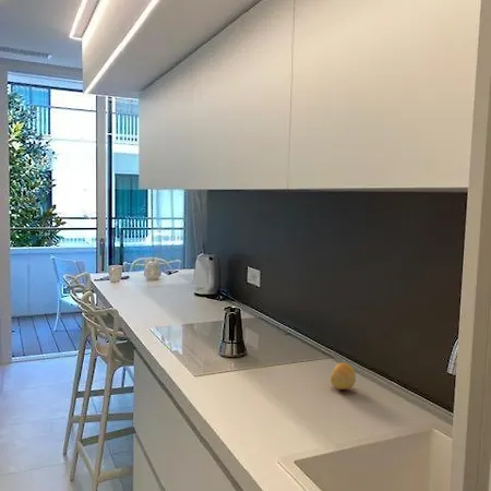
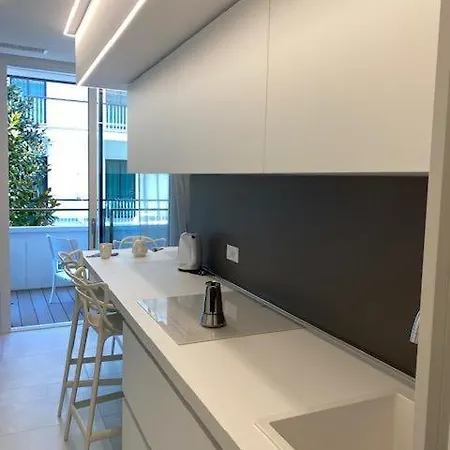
- fruit [330,362,357,391]
